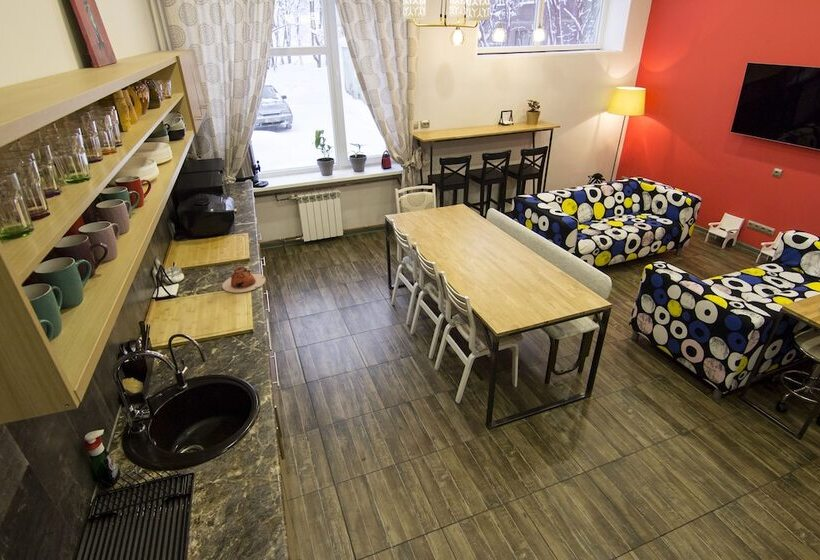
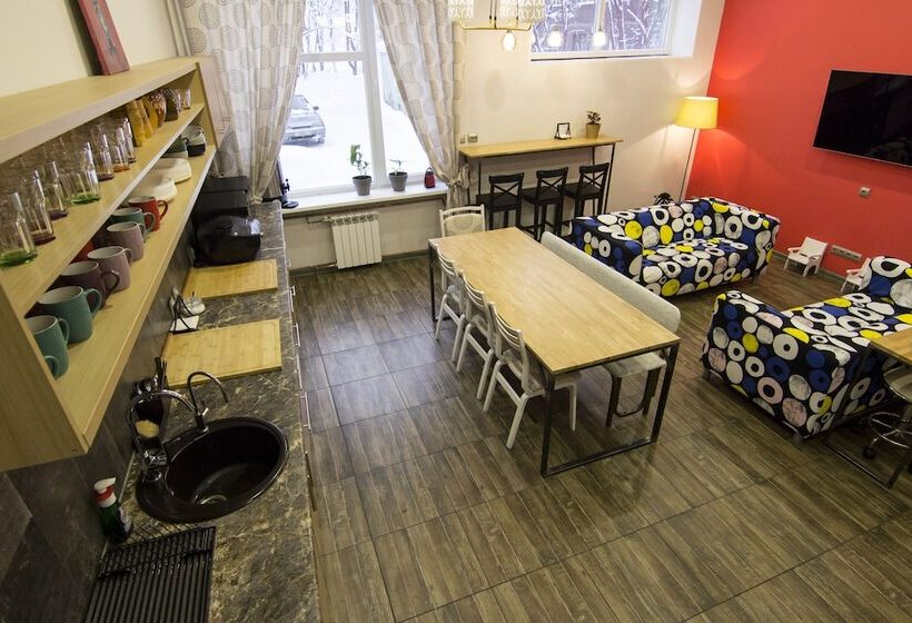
- teapot [221,265,267,294]
